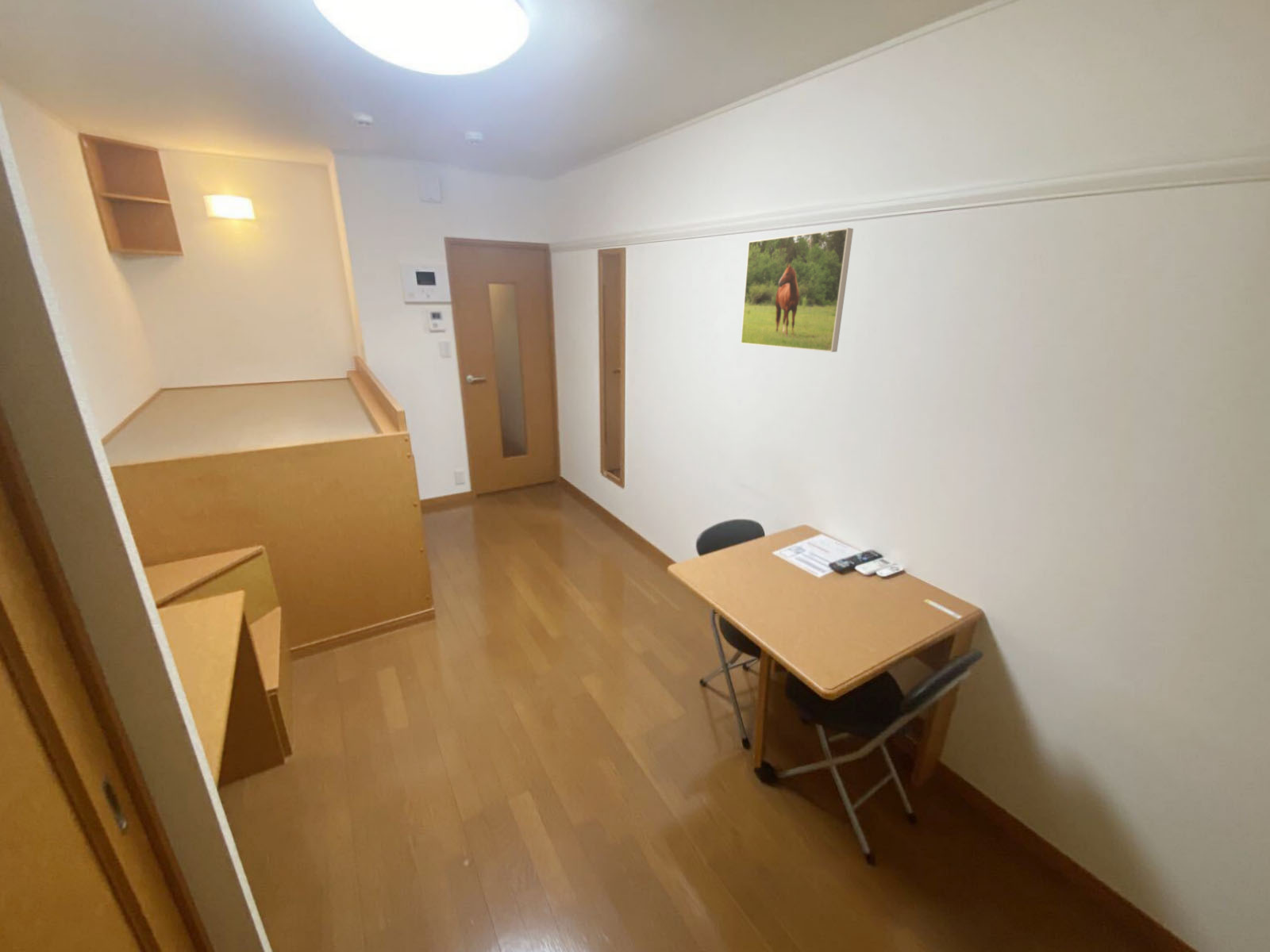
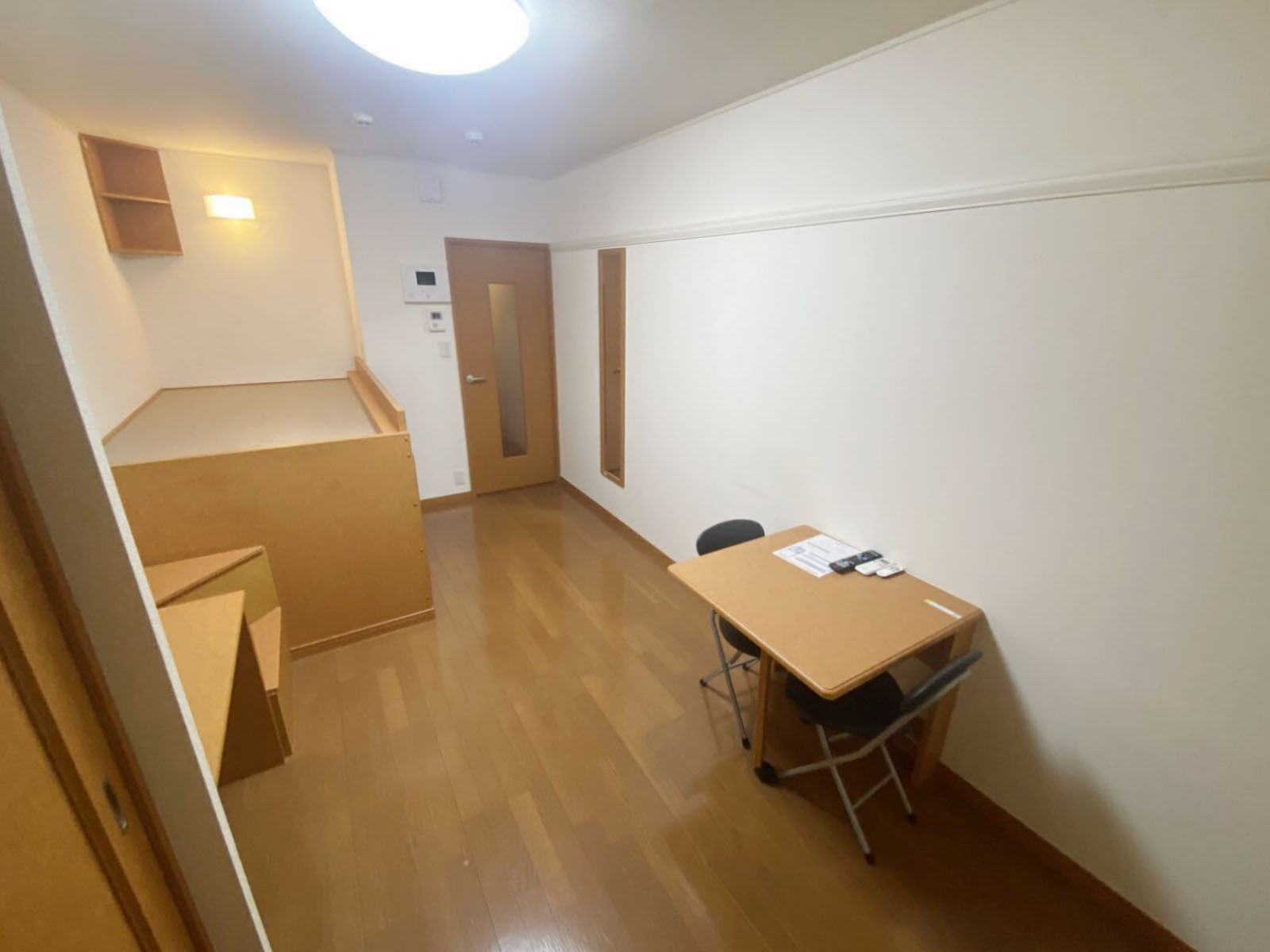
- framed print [740,227,854,353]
